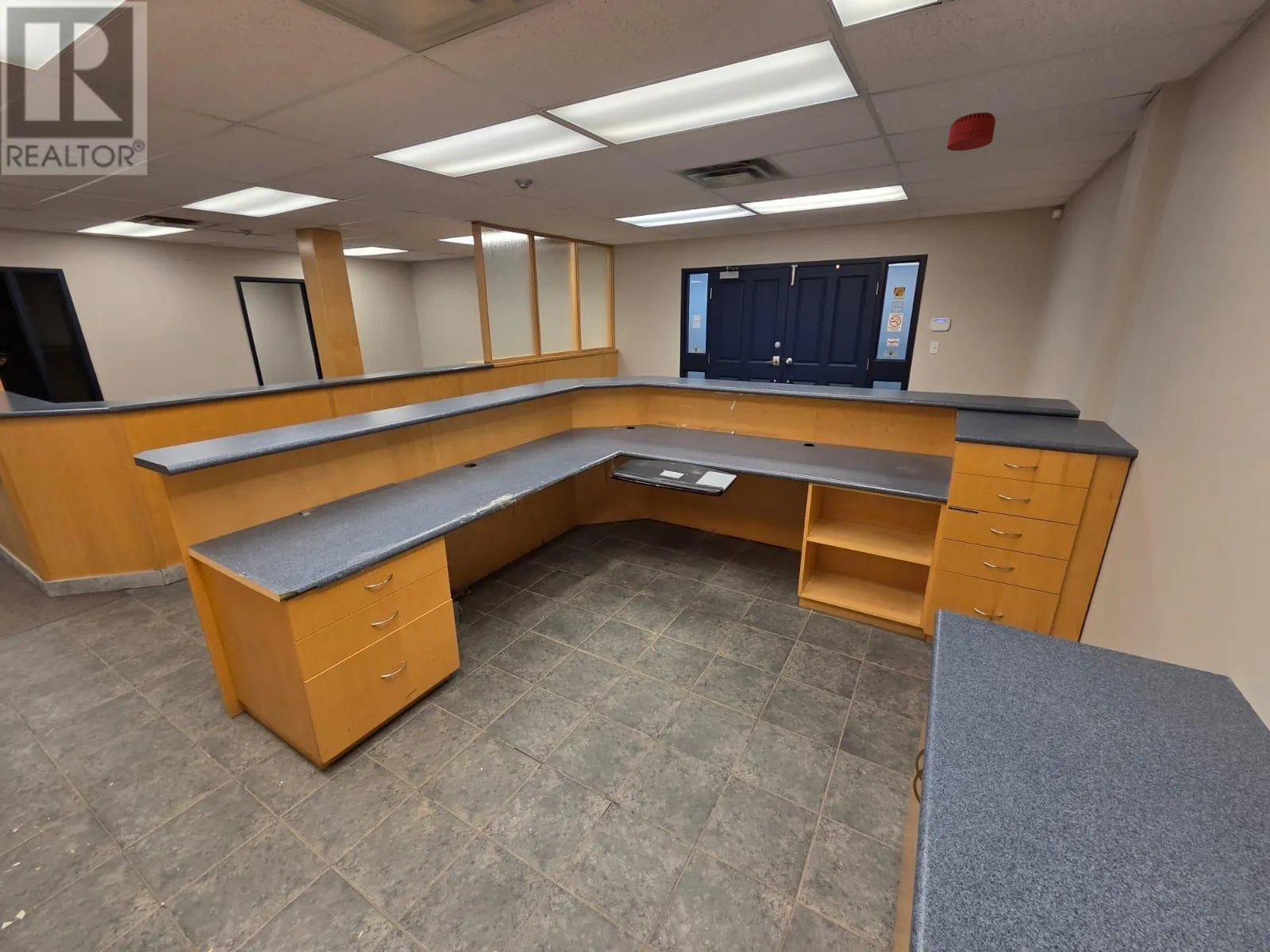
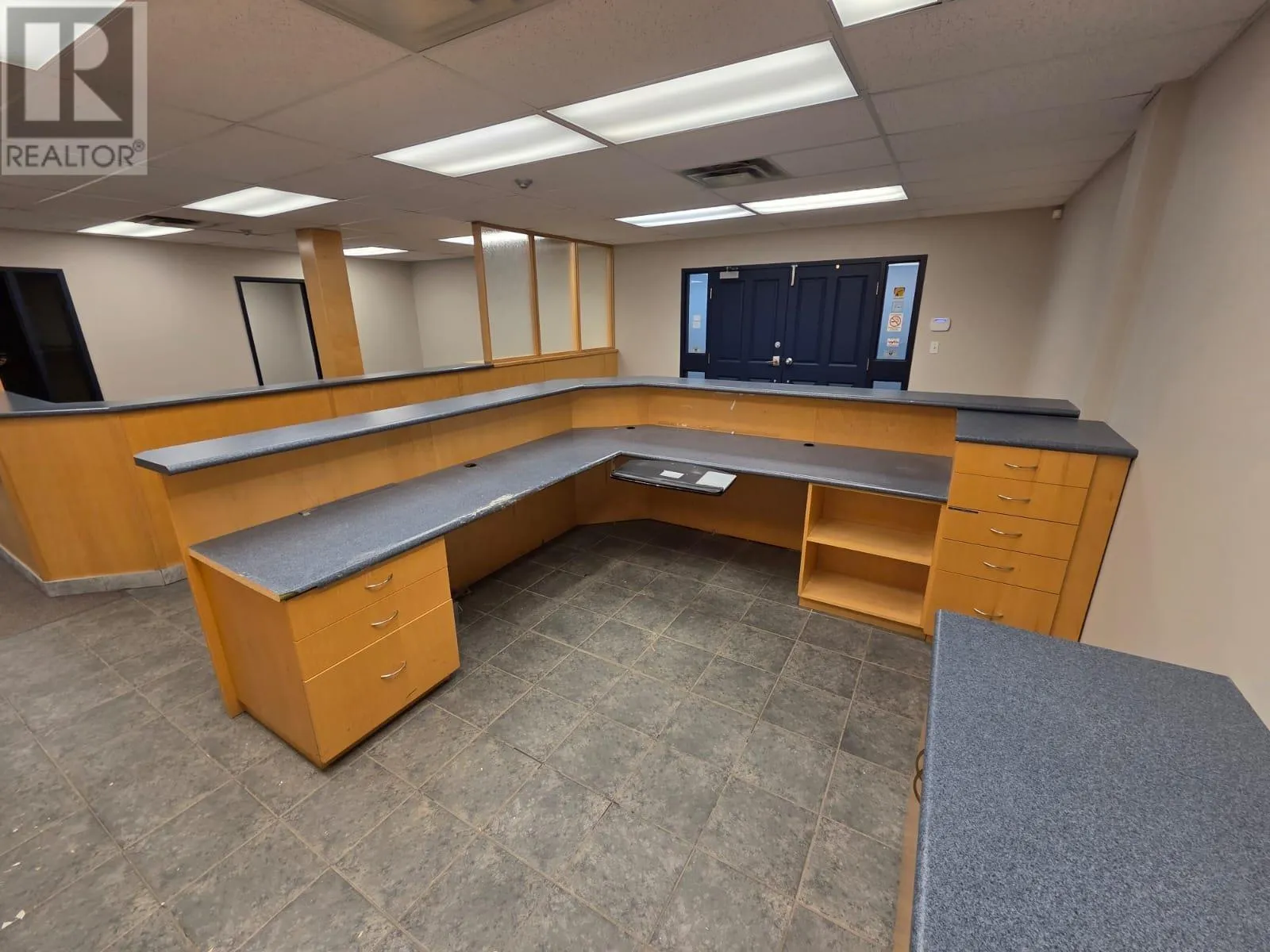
- smoke detector [946,112,996,152]
